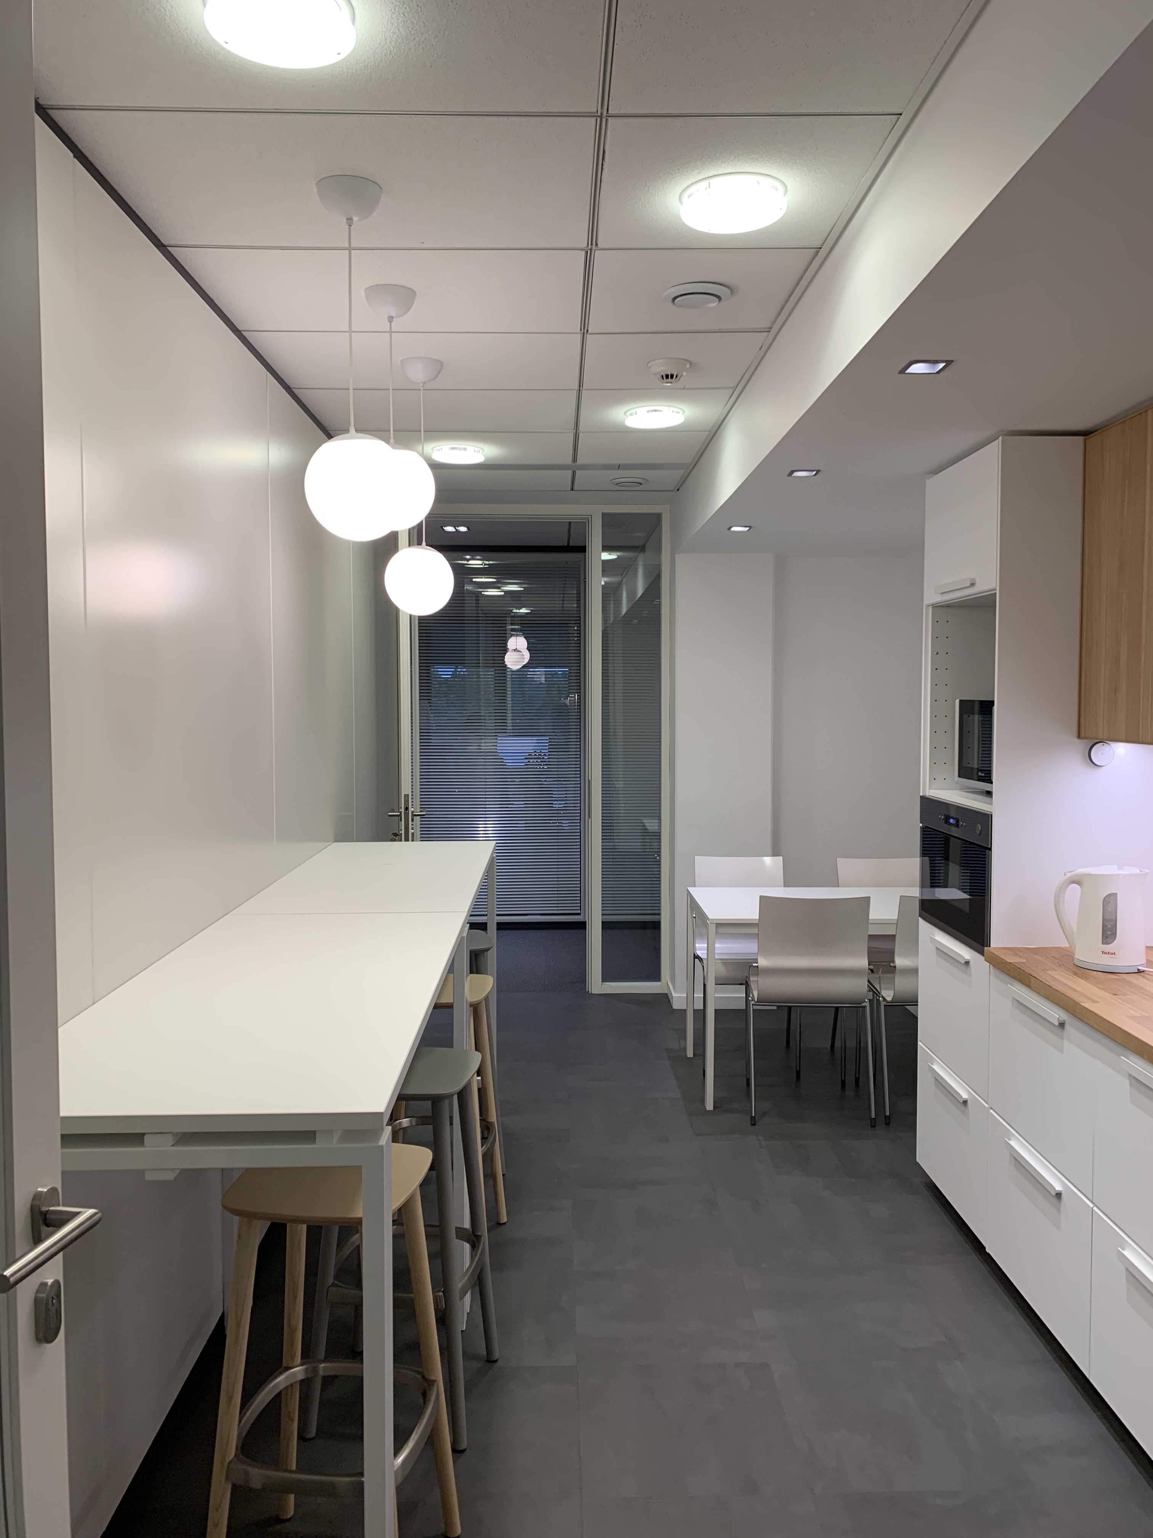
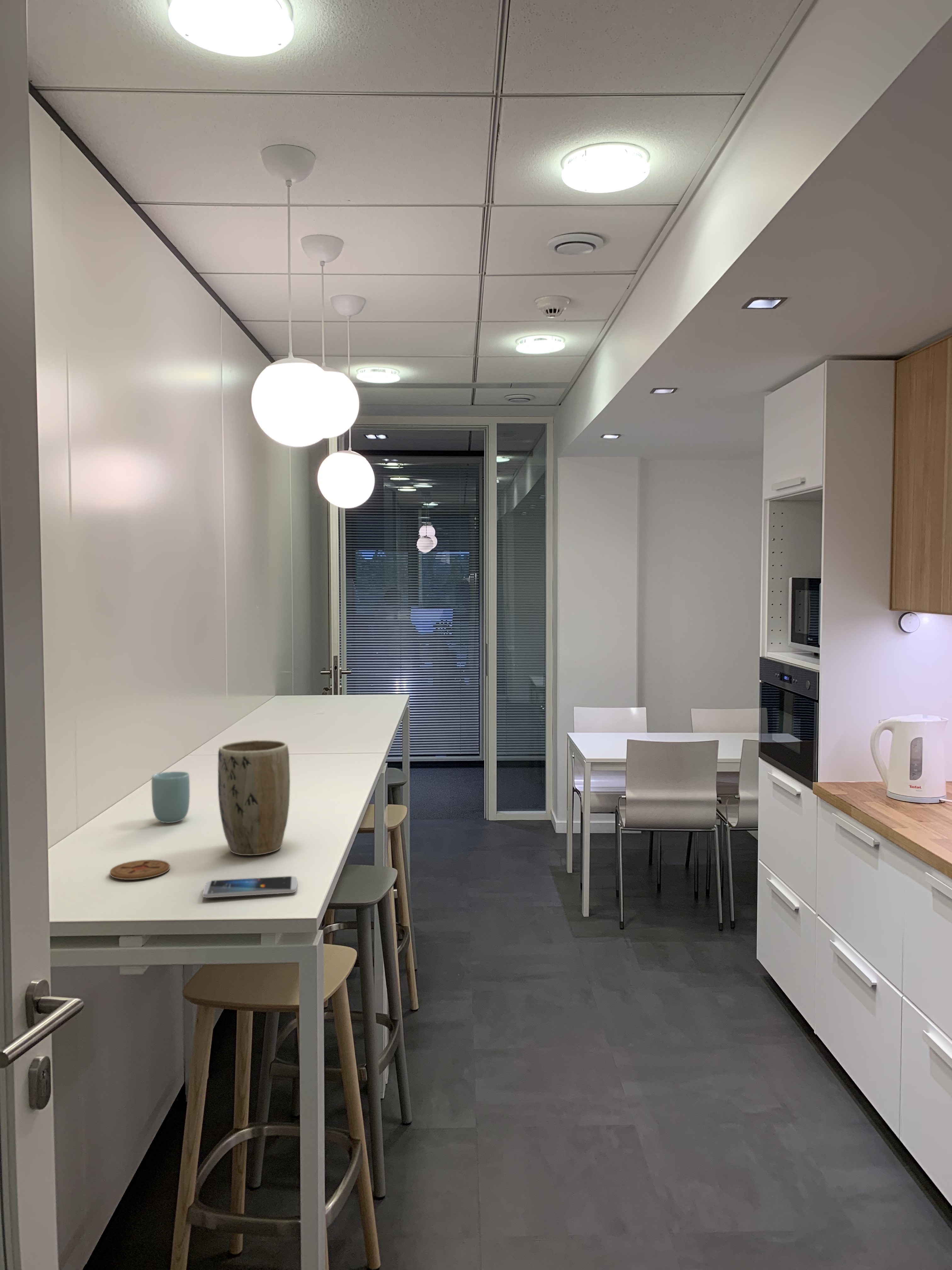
+ plant pot [218,740,290,856]
+ smartphone [202,876,298,898]
+ coaster [110,859,170,880]
+ cup [151,771,190,823]
